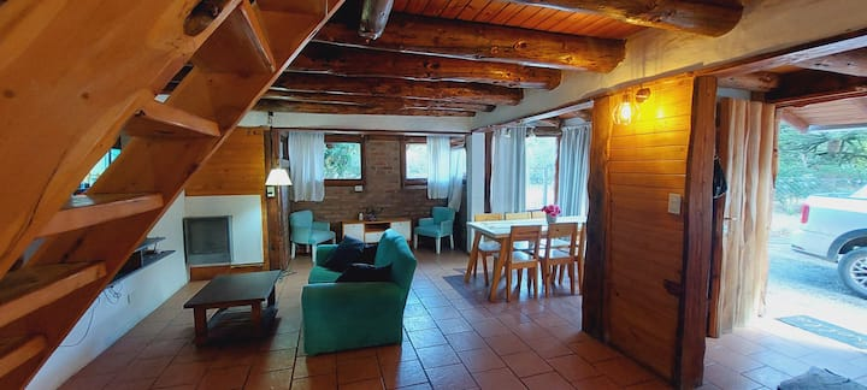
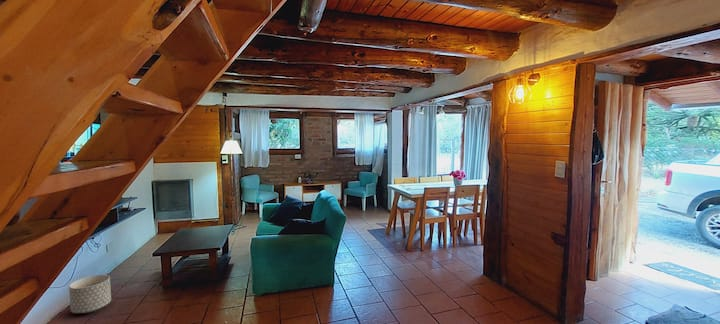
+ planter [68,274,112,314]
